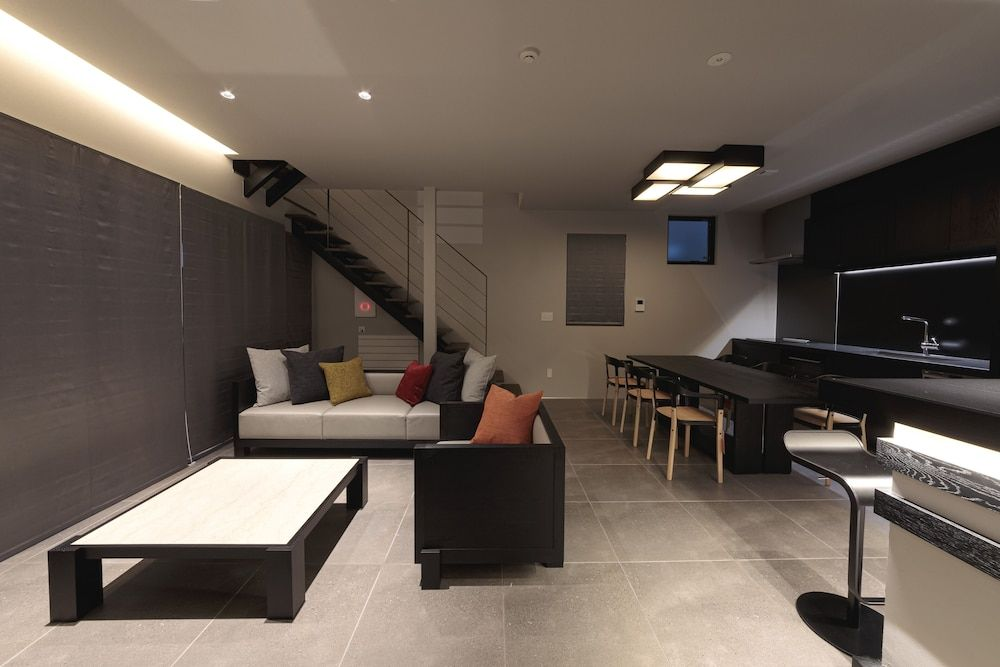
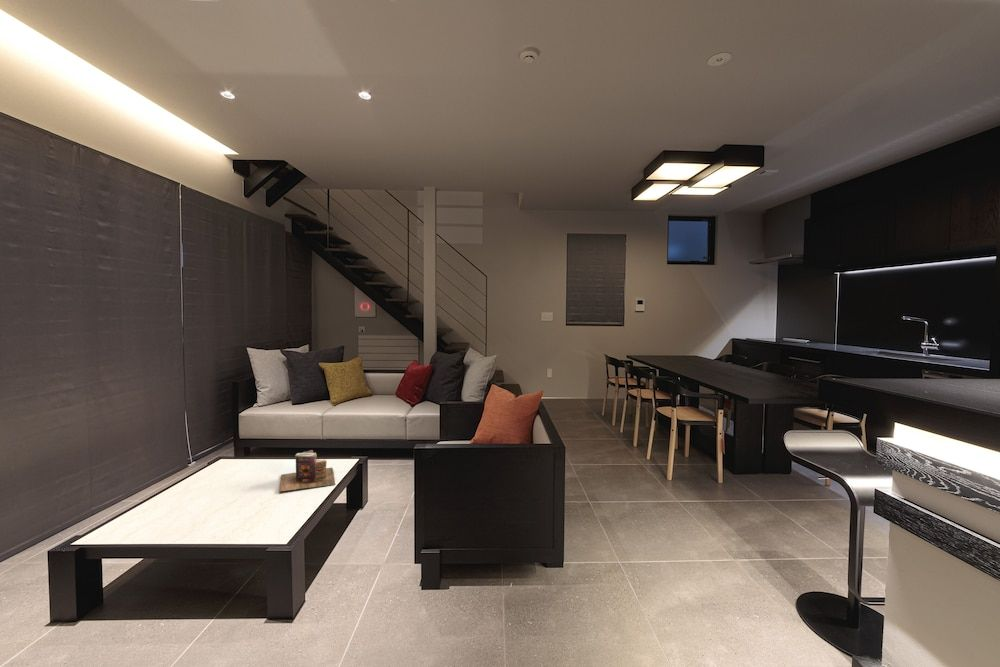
+ books [278,449,336,492]
